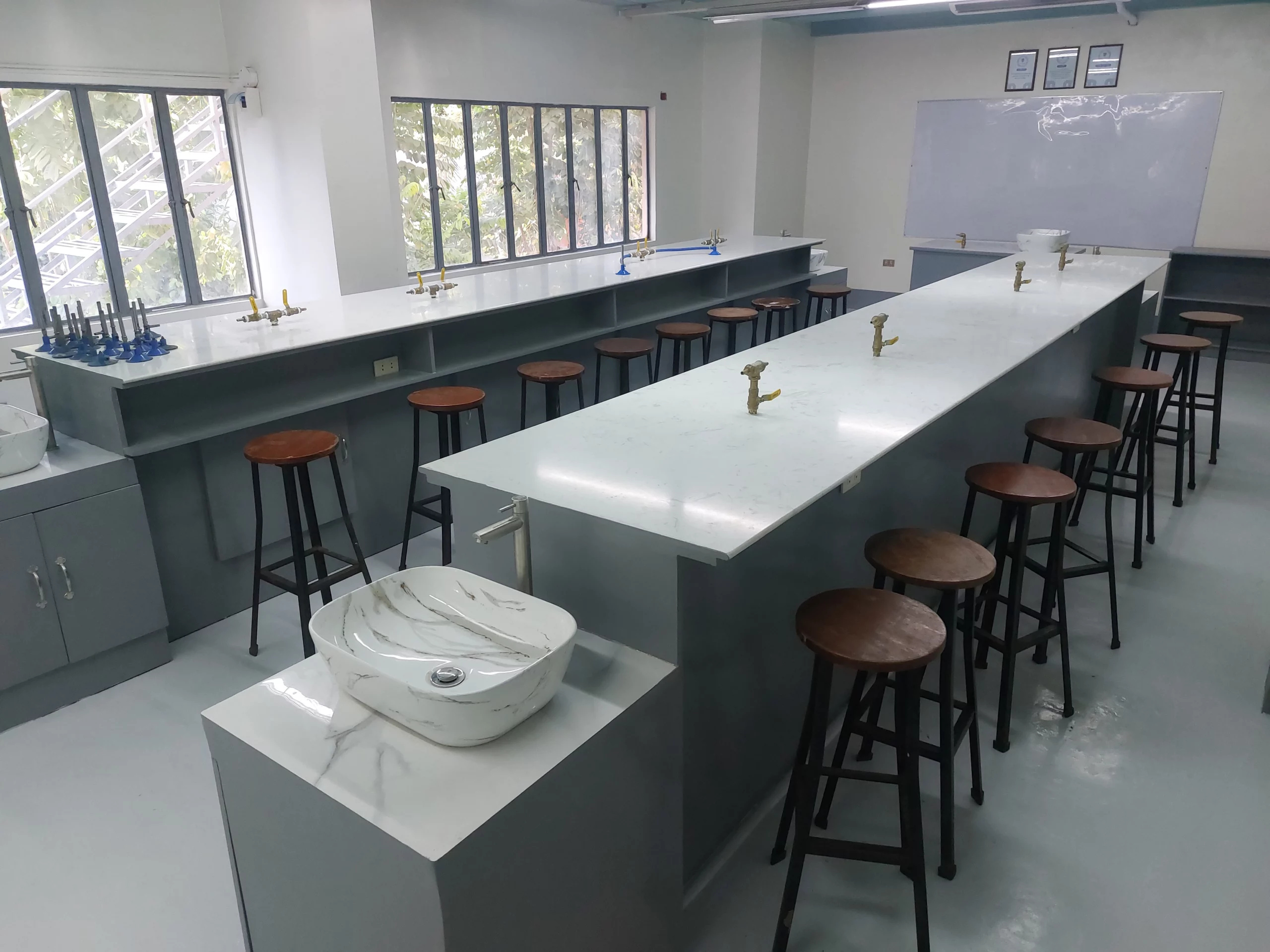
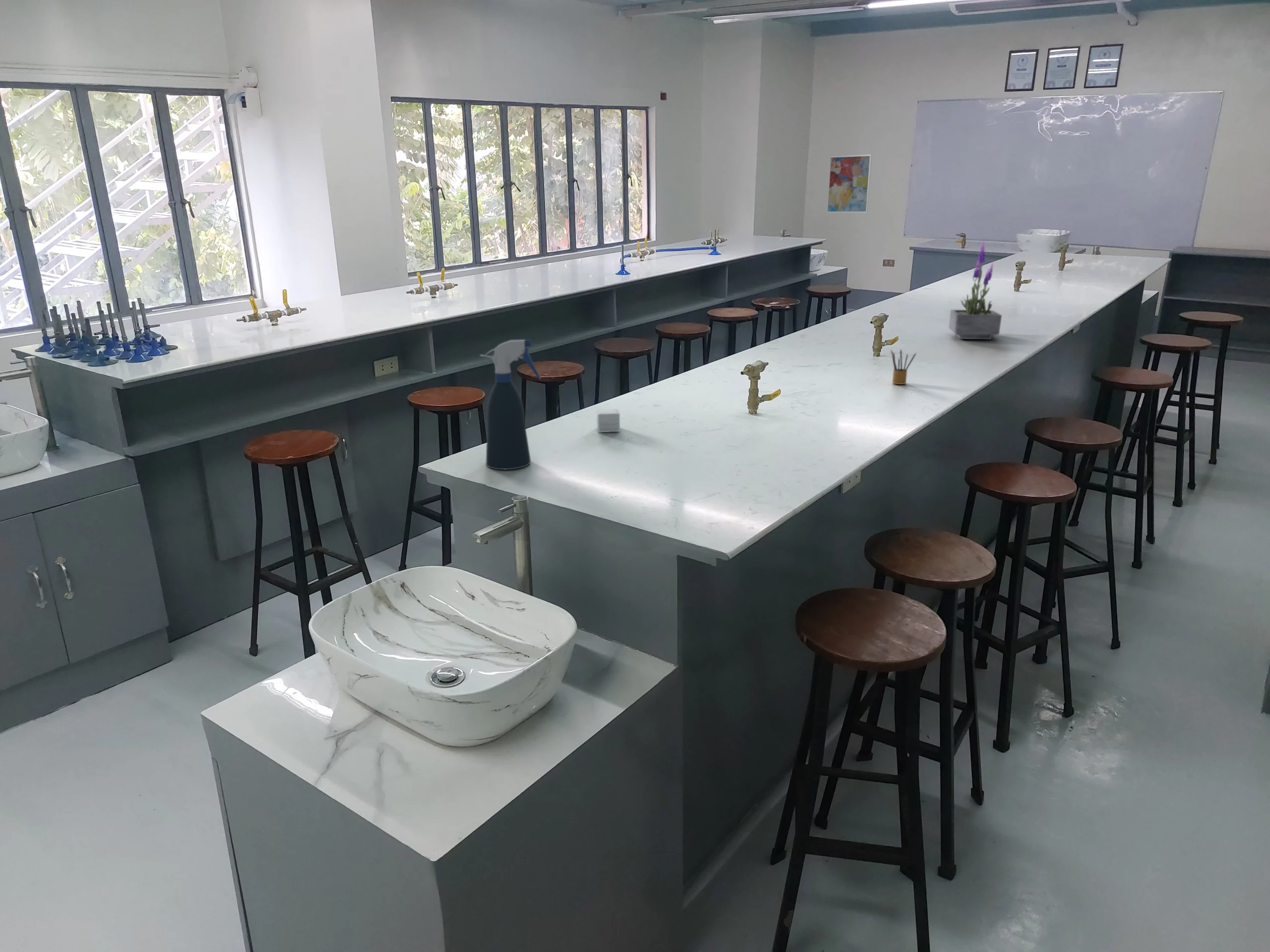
+ potted plant [948,239,1002,340]
+ wall art [826,154,872,214]
+ spray bottle [479,339,541,470]
+ pencil box [890,349,917,385]
+ small box [596,408,621,433]
